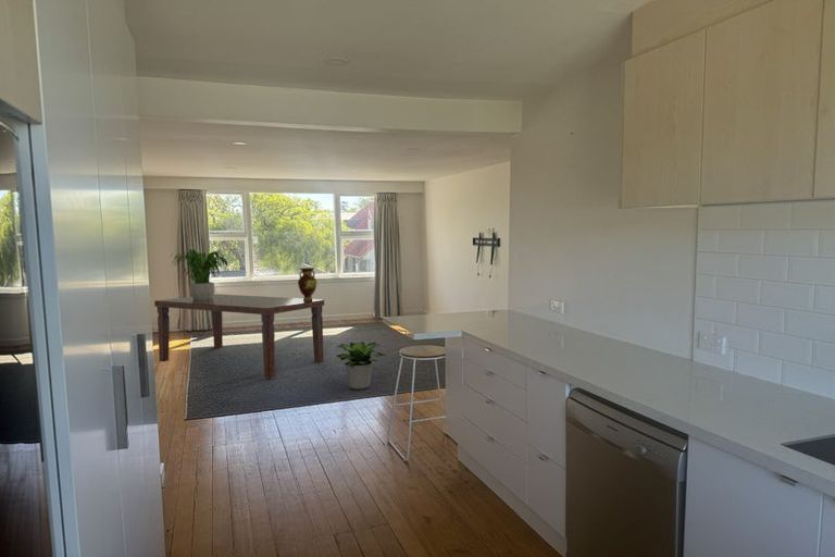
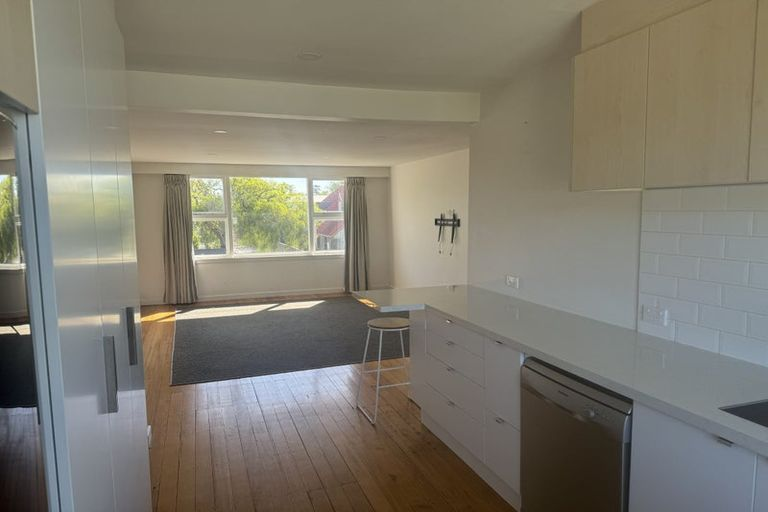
- decorative urn [297,267,317,301]
- potted plant [336,341,386,391]
- potted plant [170,248,230,299]
- dining table [153,293,325,379]
